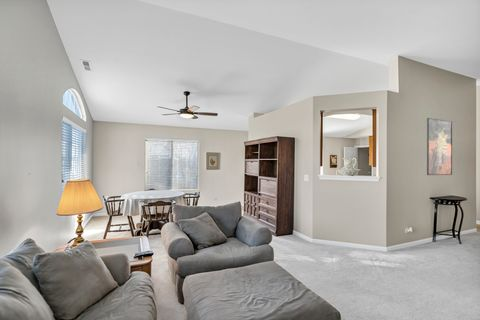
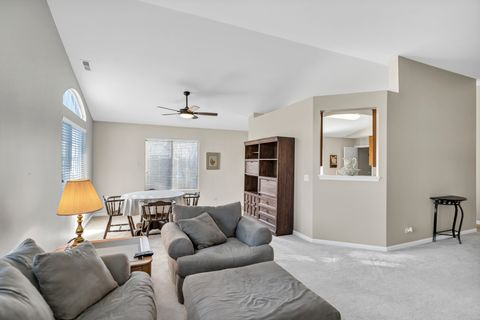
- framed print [426,117,453,176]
